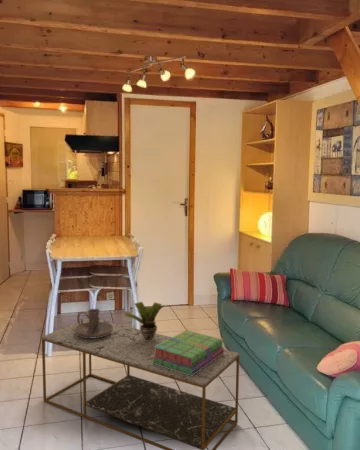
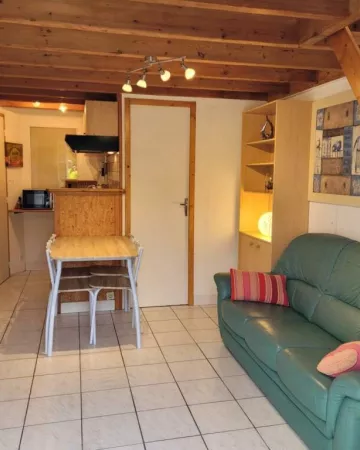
- potted plant [123,301,166,341]
- candle holder [75,308,113,338]
- stack of books [151,329,225,376]
- coffee table [41,317,241,450]
